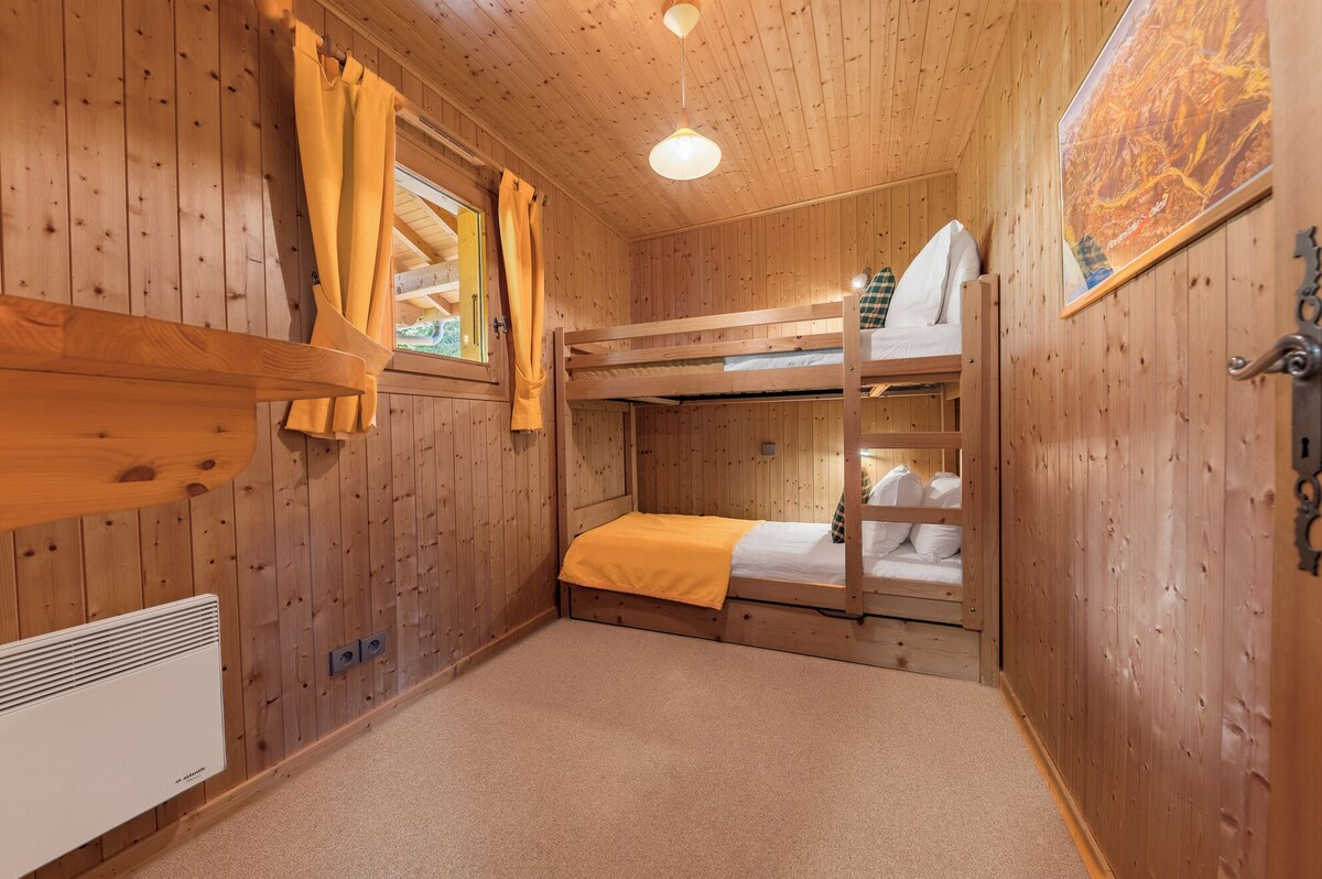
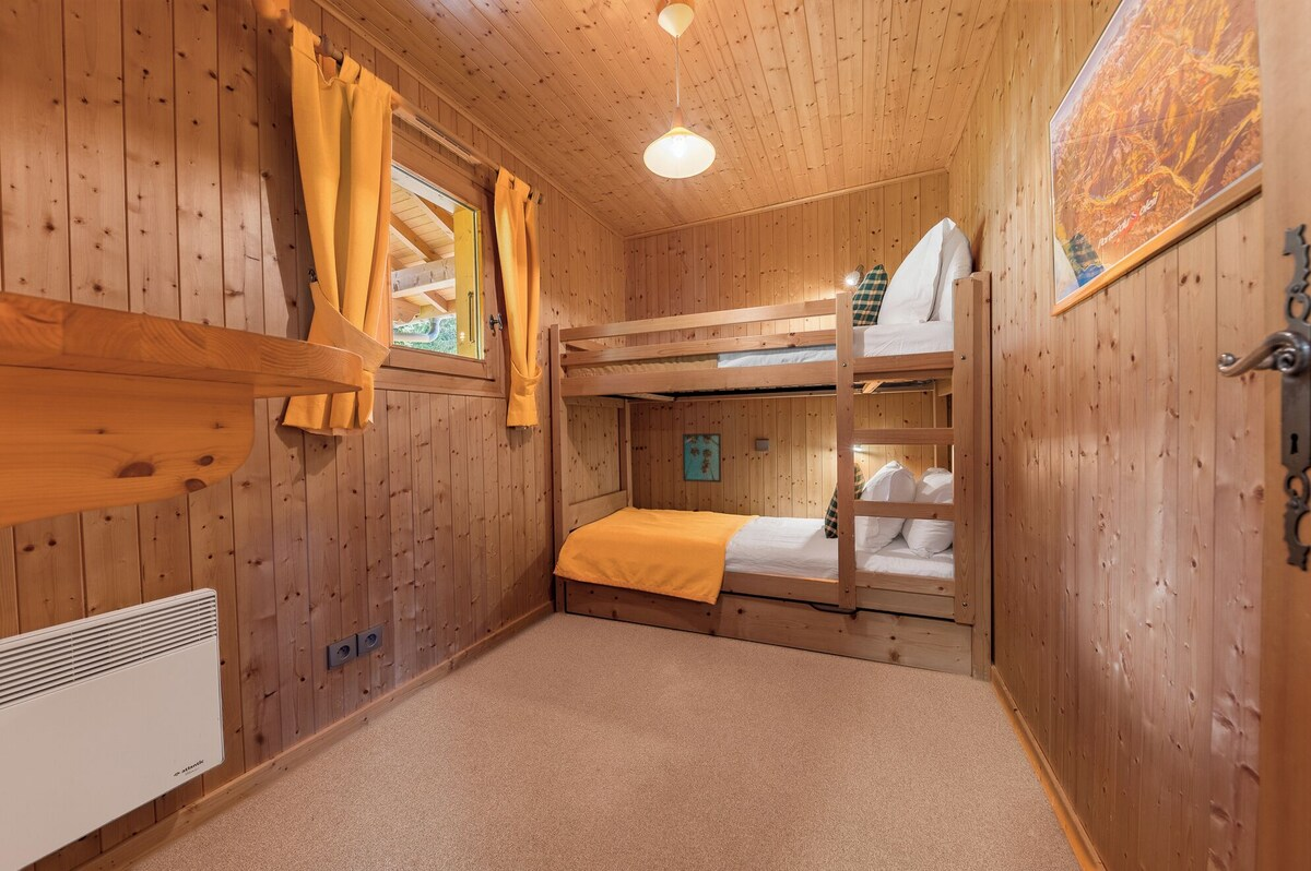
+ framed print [682,432,722,484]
